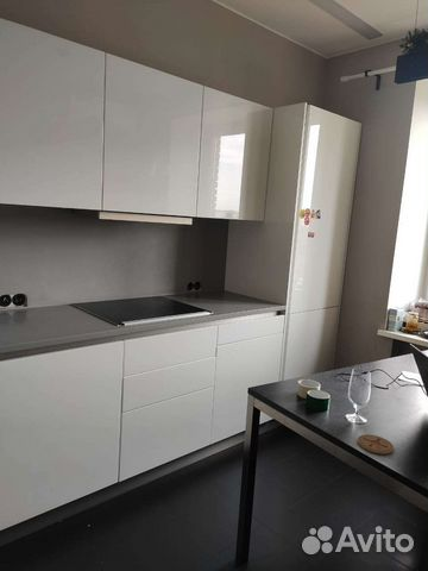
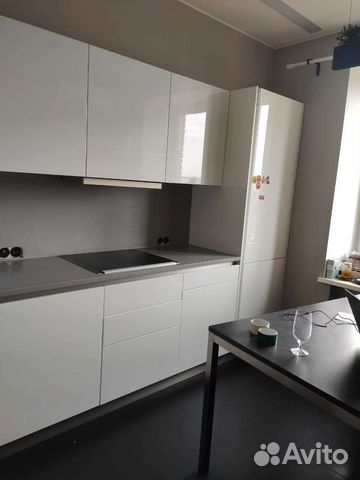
- coaster [357,433,395,456]
